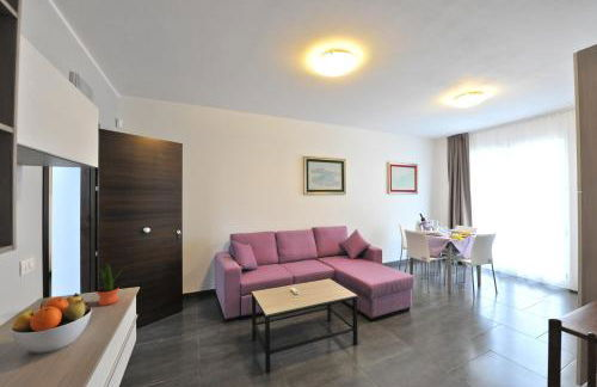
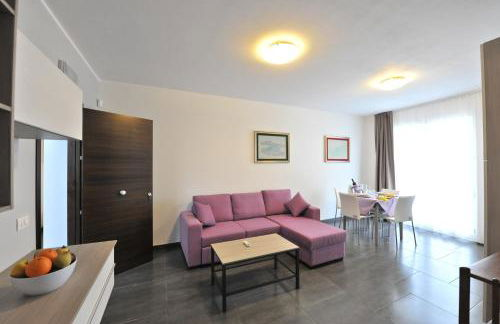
- potted plant [96,262,123,307]
